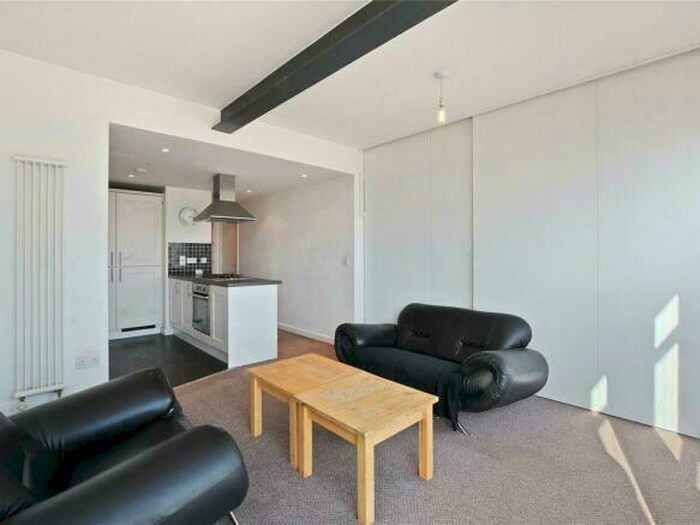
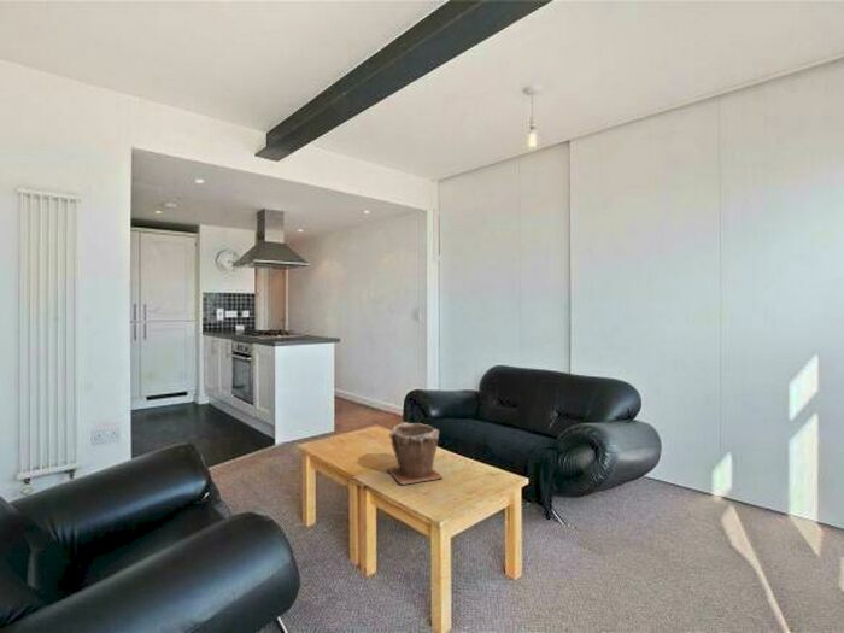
+ plant pot [386,421,444,486]
